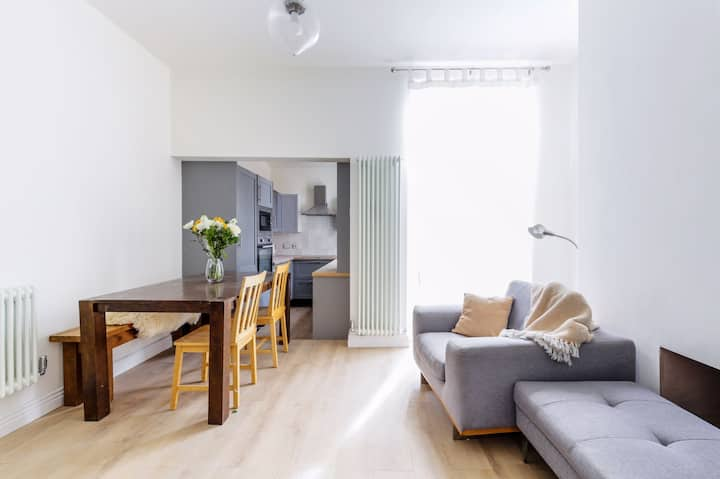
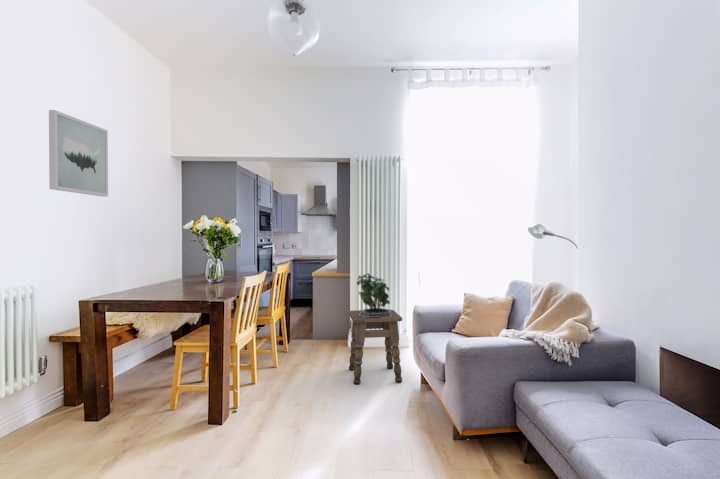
+ side table [348,309,403,386]
+ wall art [48,109,109,198]
+ potted plant [356,271,392,318]
